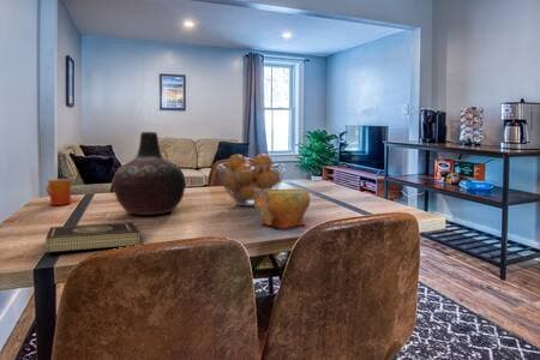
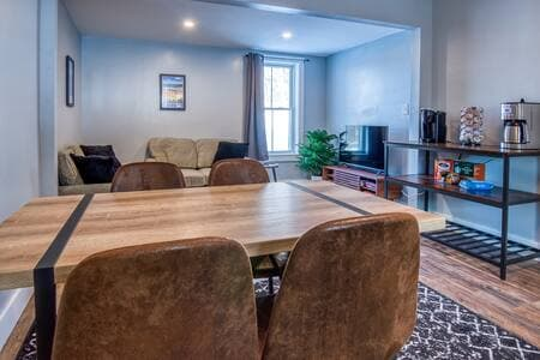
- vase [113,131,187,216]
- book [44,221,140,254]
- fruit basket [216,154,286,206]
- mug [46,178,74,206]
- bowl [252,188,311,229]
